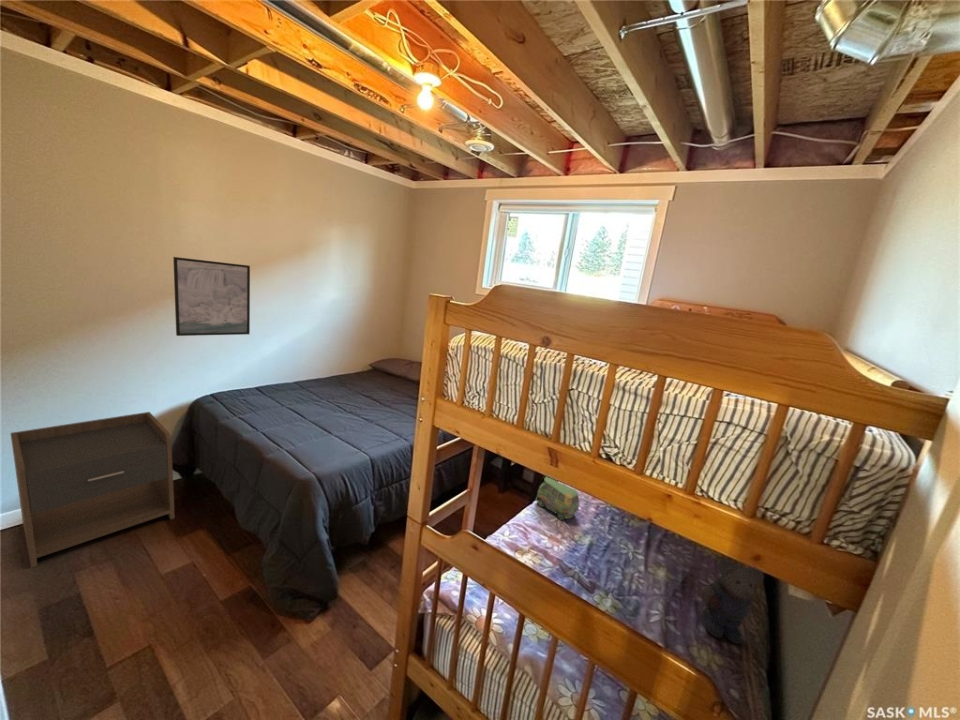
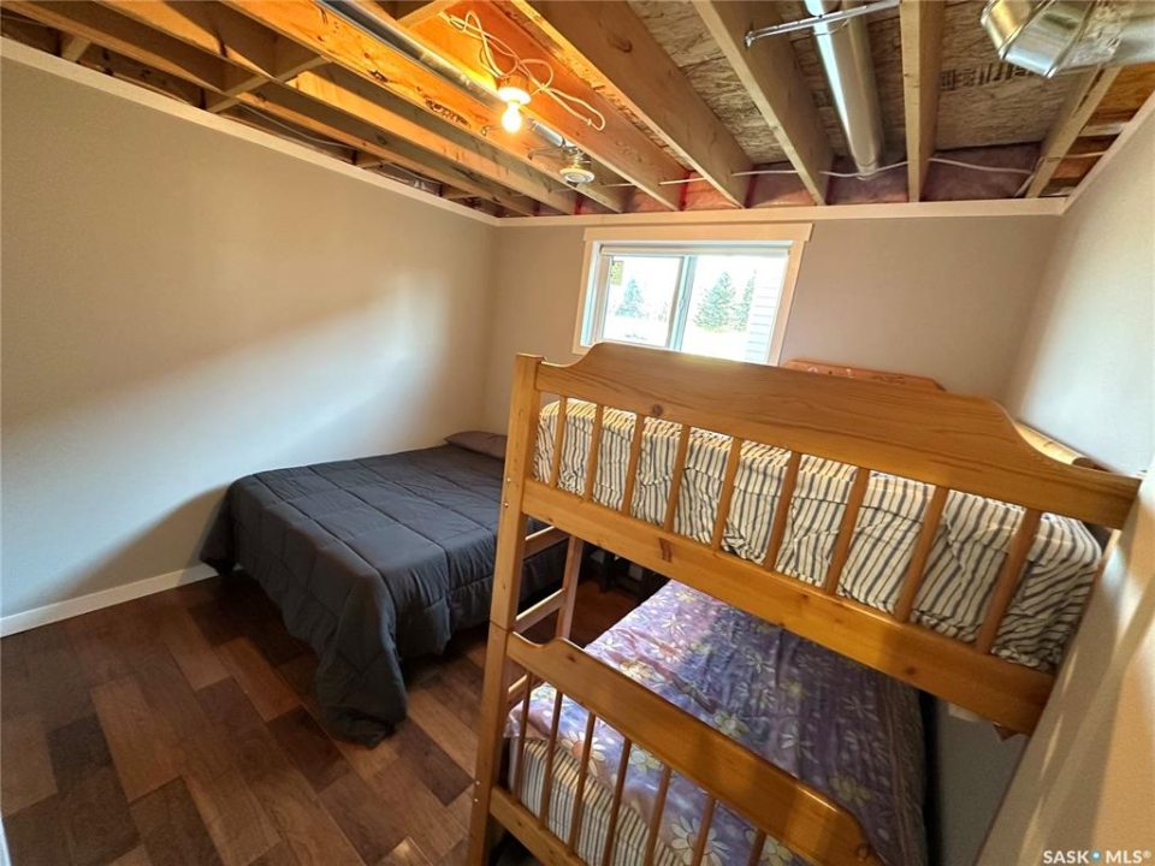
- nightstand [10,411,176,569]
- bear [700,556,765,645]
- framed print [172,256,251,337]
- toy car [535,476,581,522]
